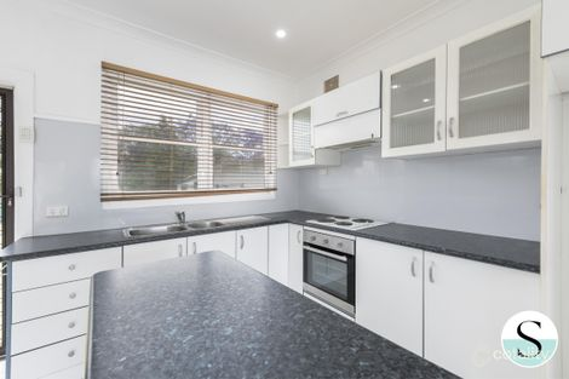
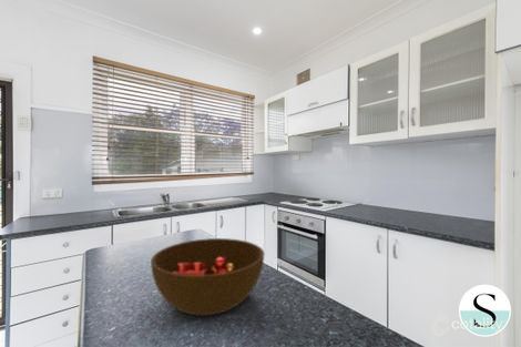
+ bowl [150,237,265,316]
